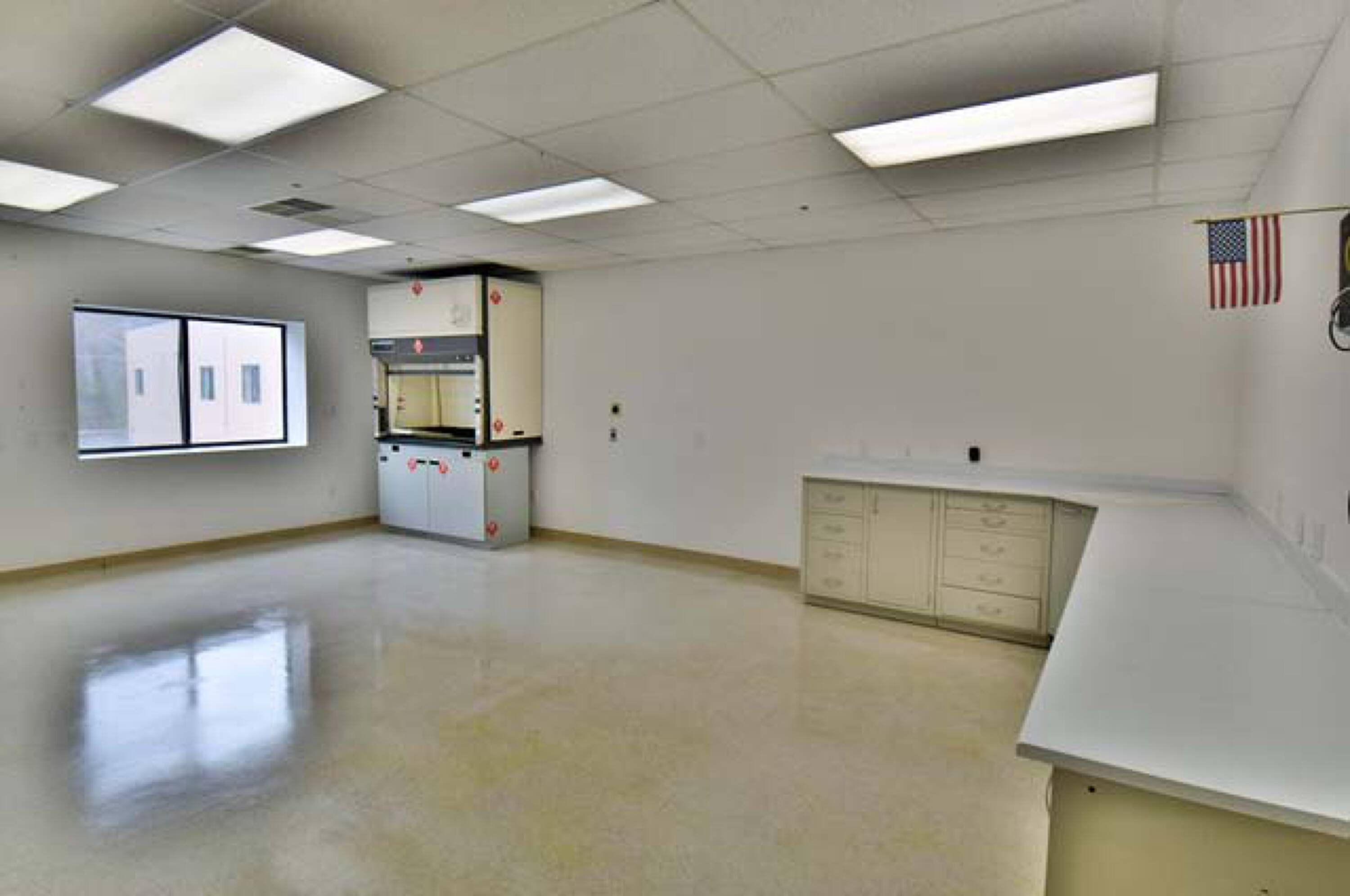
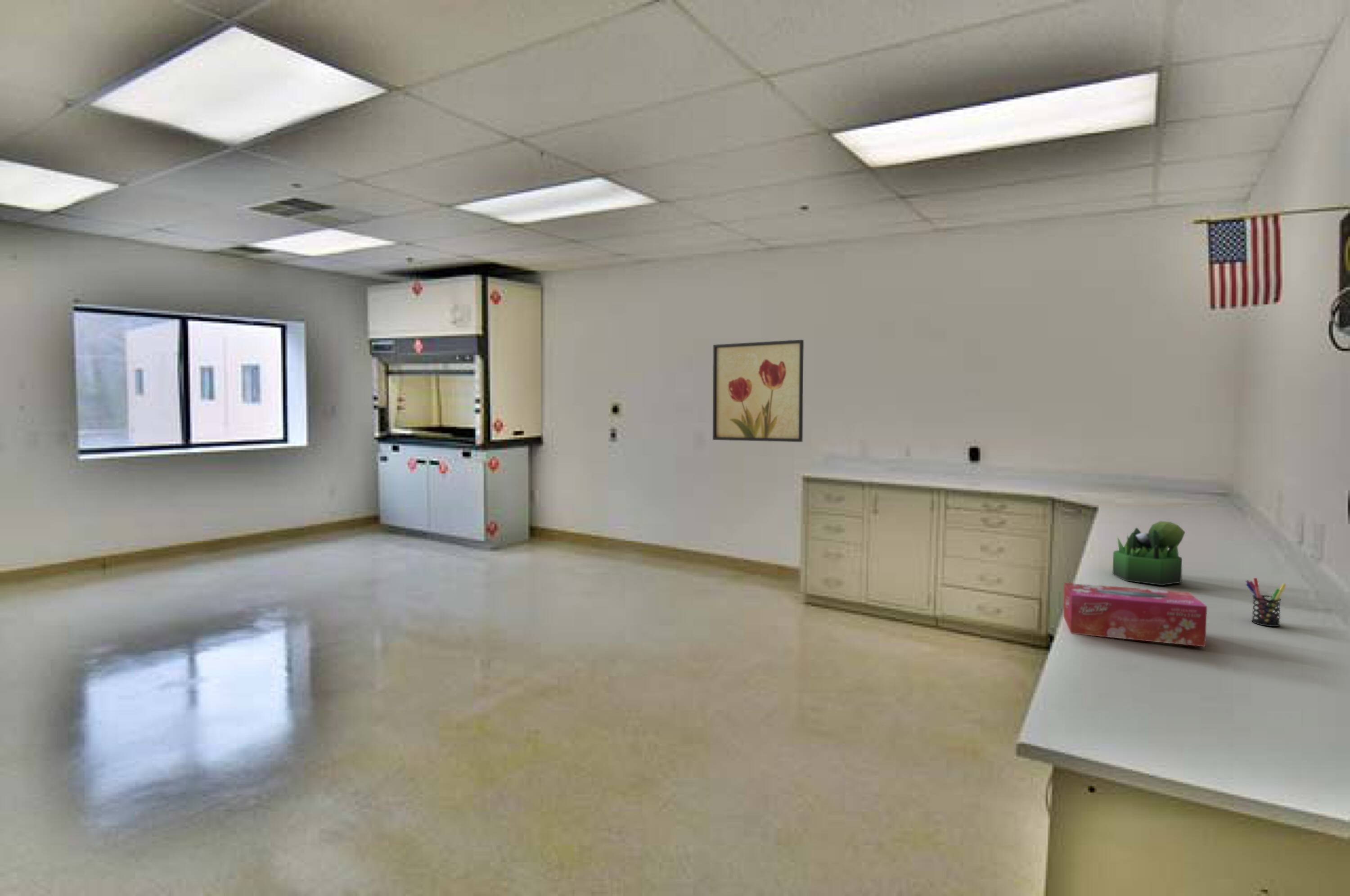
+ tissue box [1063,582,1207,647]
+ pen holder [1245,577,1287,627]
+ wall art [712,339,804,442]
+ plant [1112,521,1186,585]
